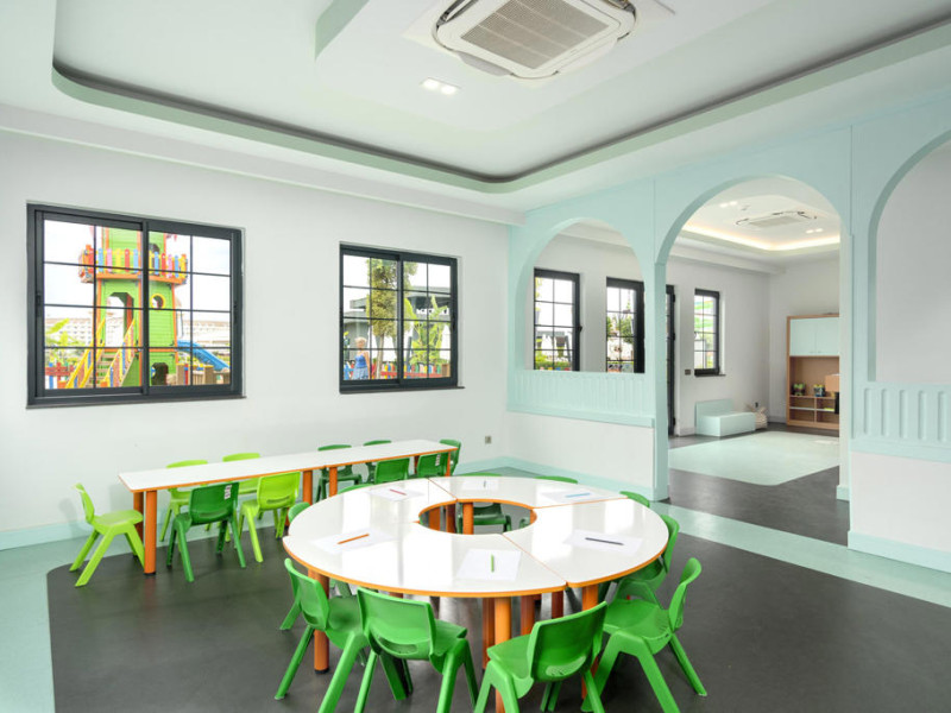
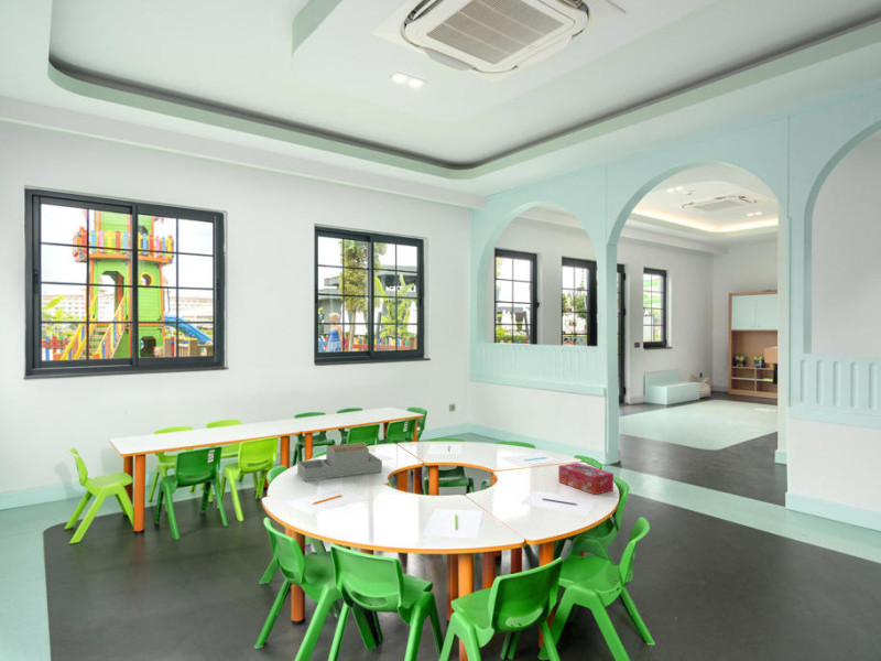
+ architectural model [296,442,383,483]
+ tissue box [557,462,614,496]
